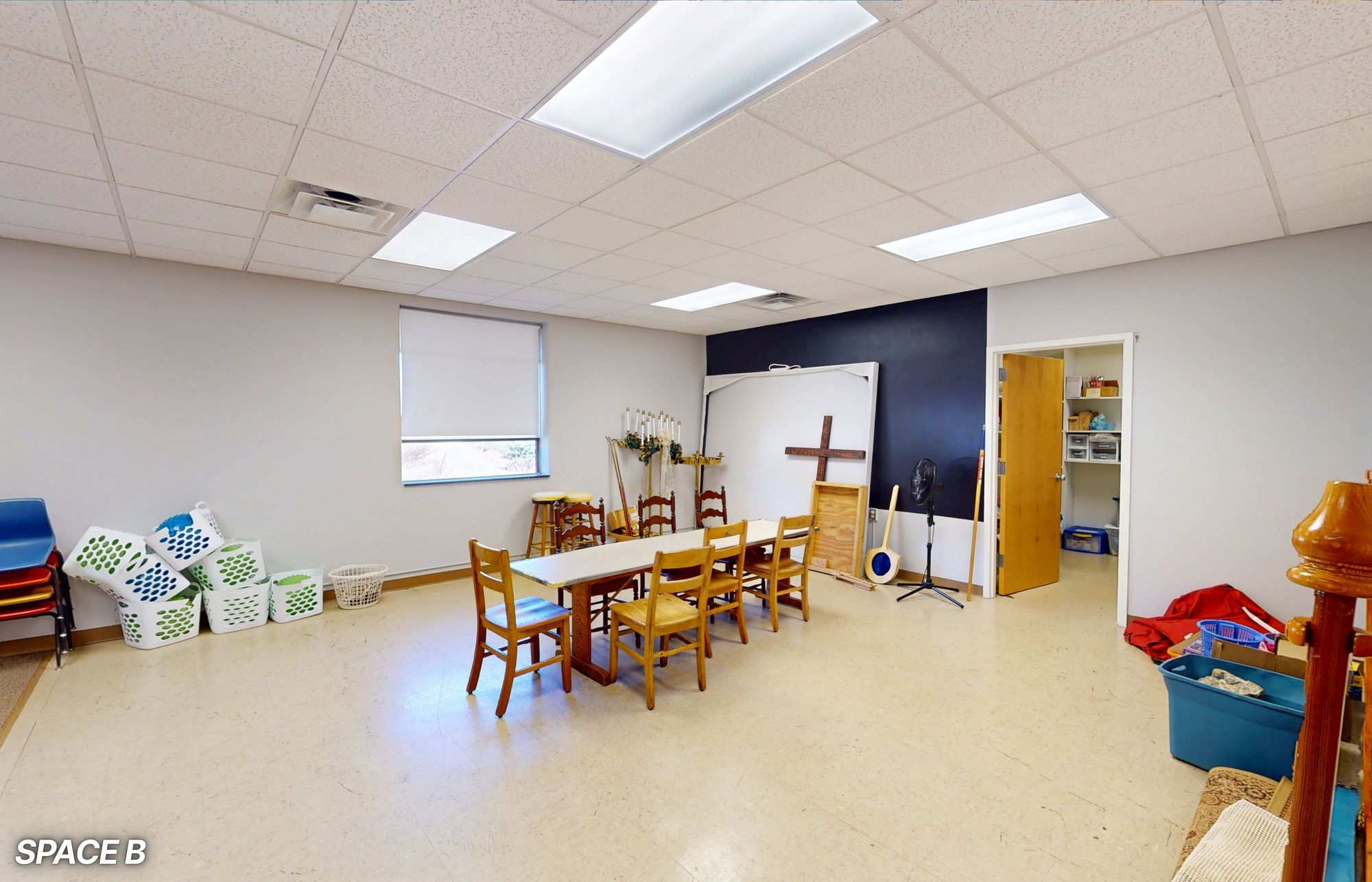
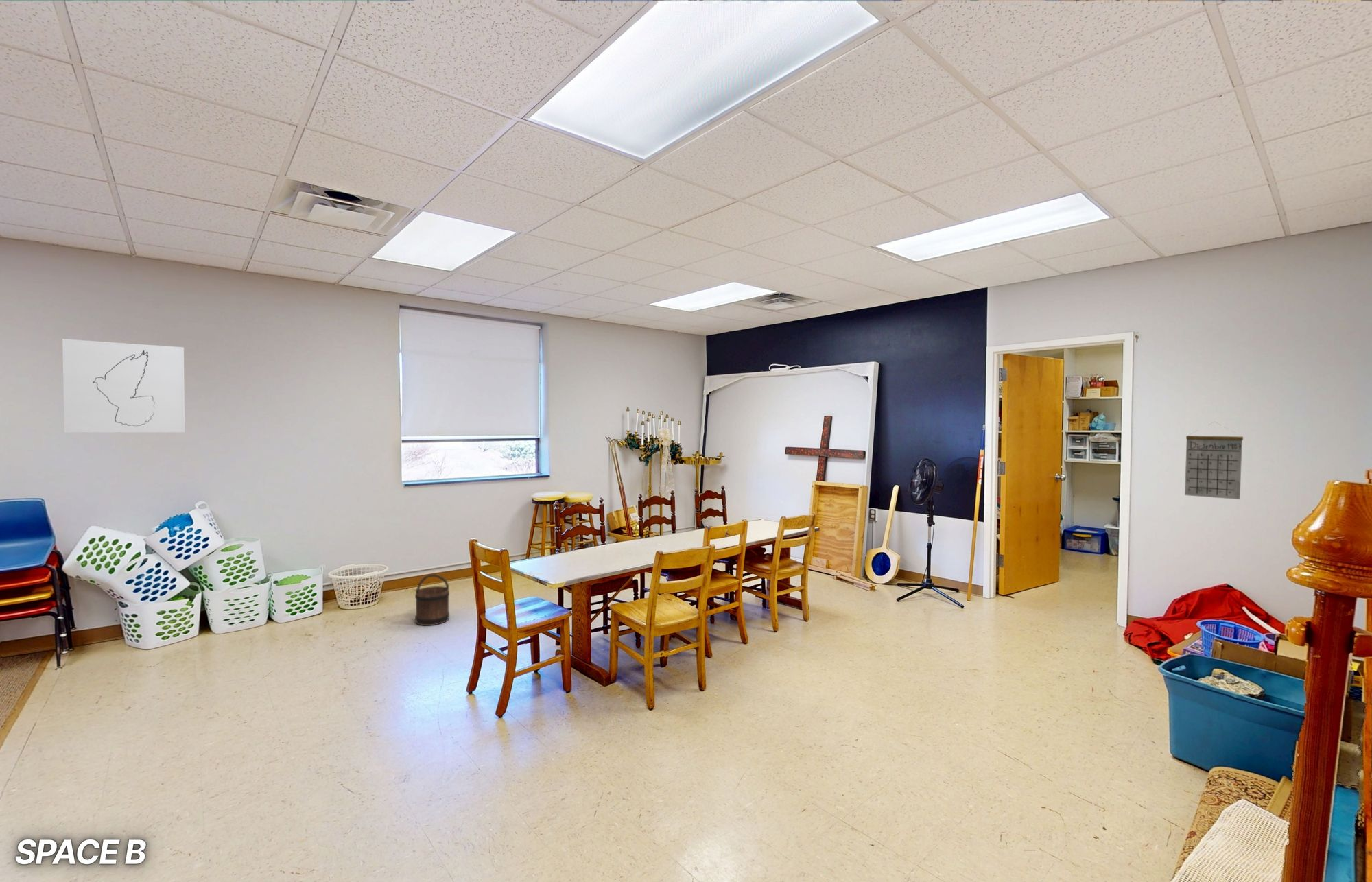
+ wall art [62,338,186,433]
+ bucket [414,573,450,626]
+ calendar [1184,421,1244,500]
